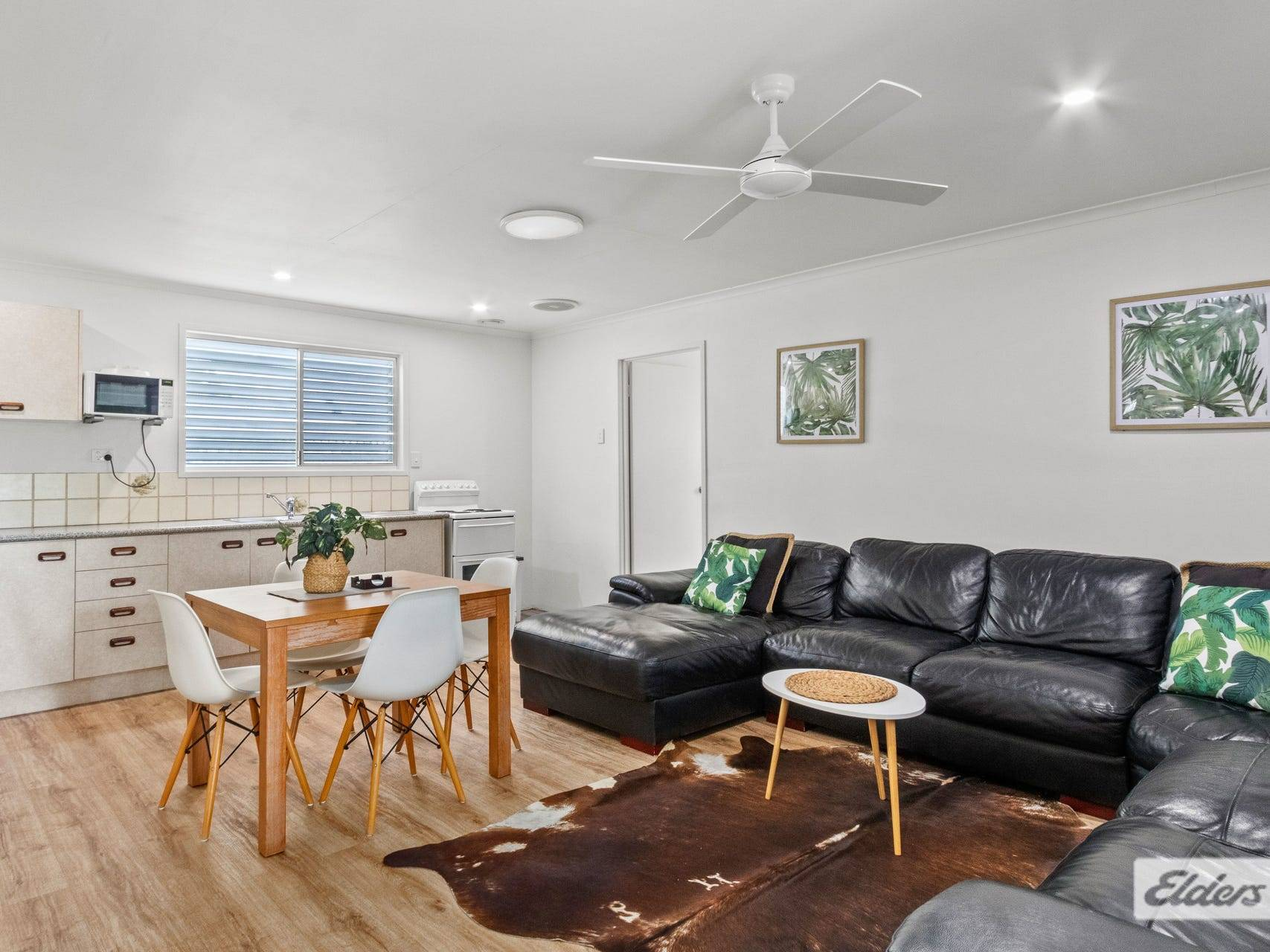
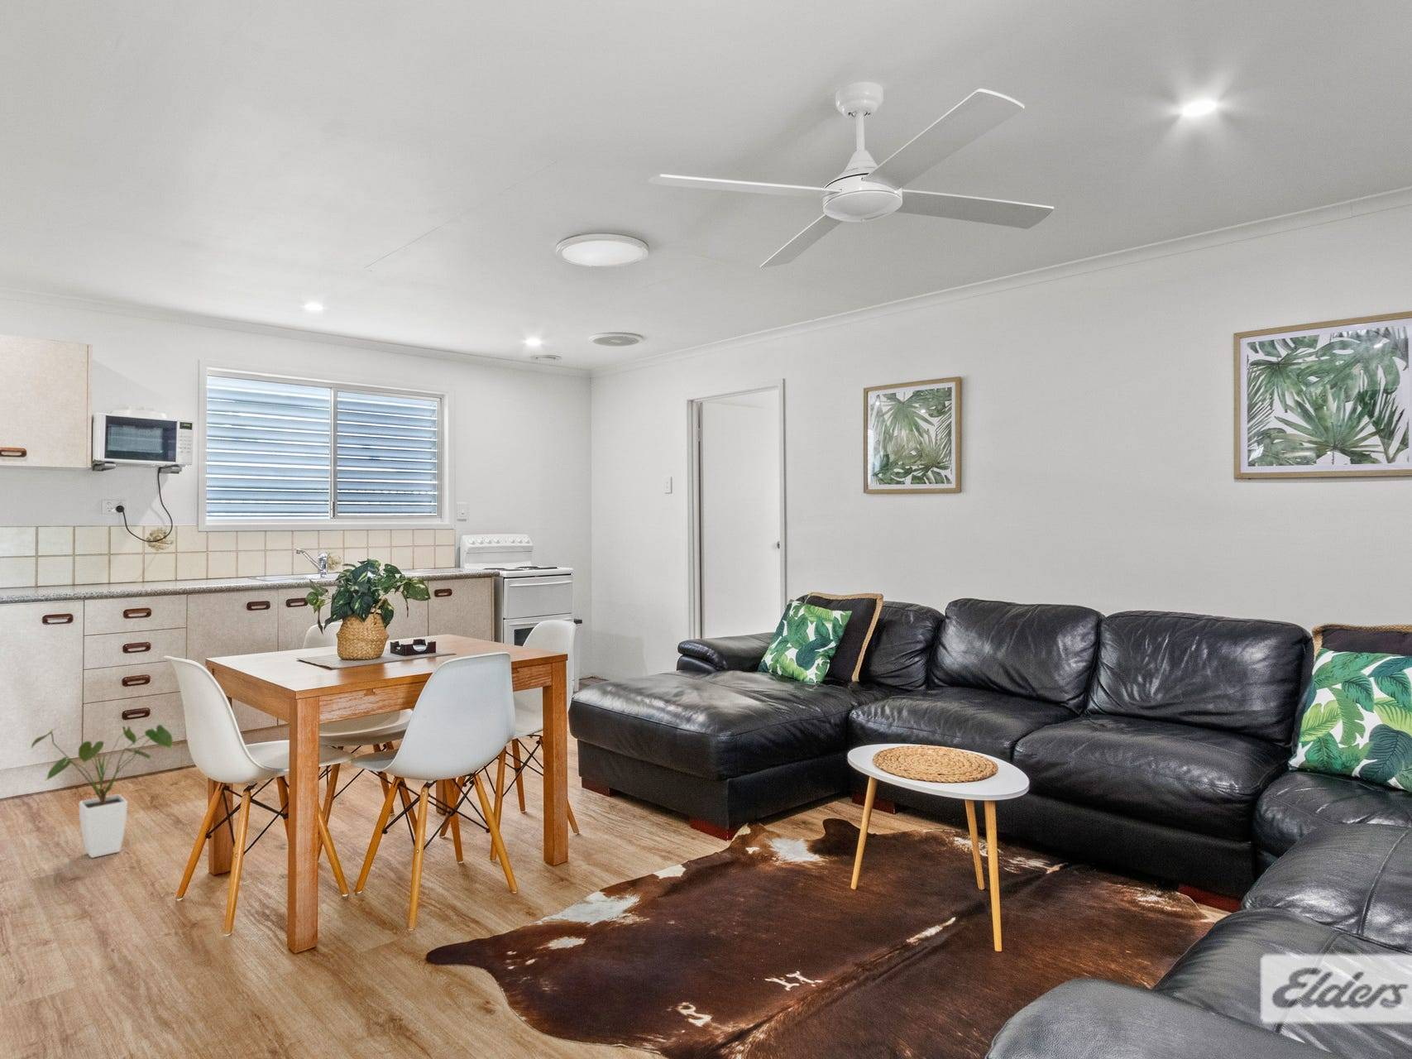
+ house plant [31,724,173,859]
